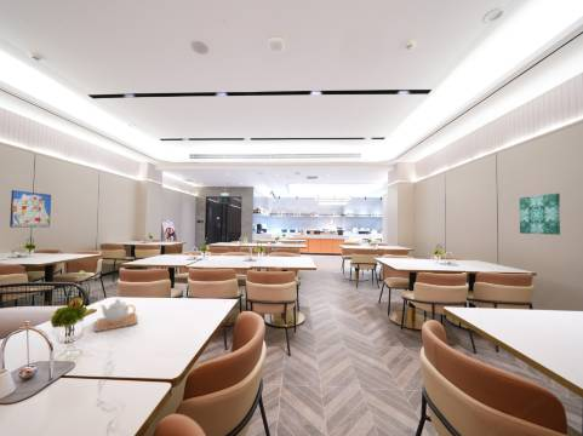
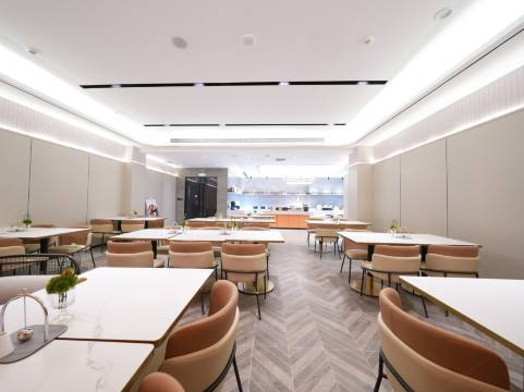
- teapot [93,298,138,333]
- wall art [8,189,52,229]
- wall art [519,193,561,236]
